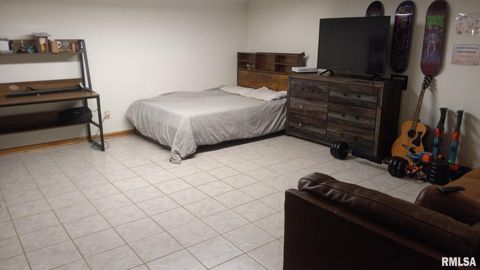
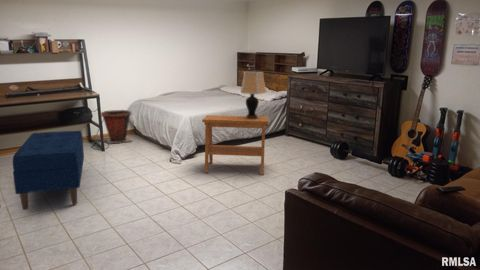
+ bench [12,130,85,211]
+ side table [201,114,269,176]
+ waste bin [100,108,133,144]
+ table lamp [239,71,268,119]
